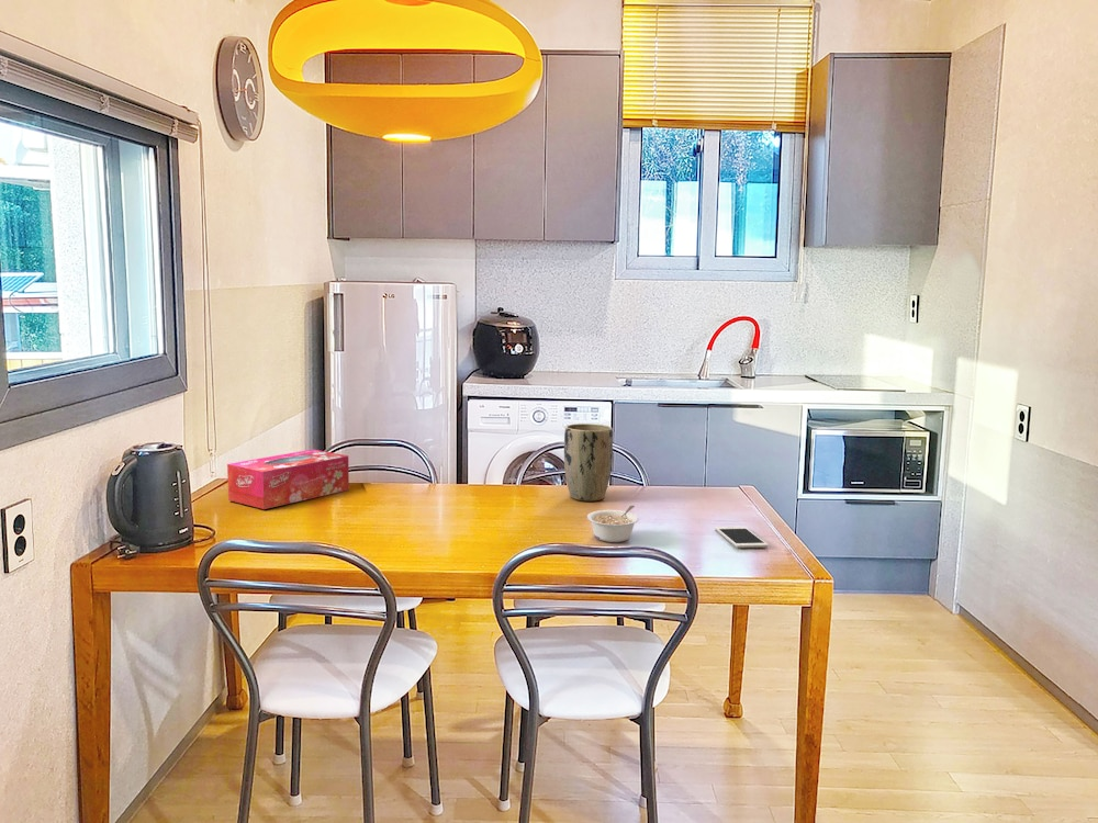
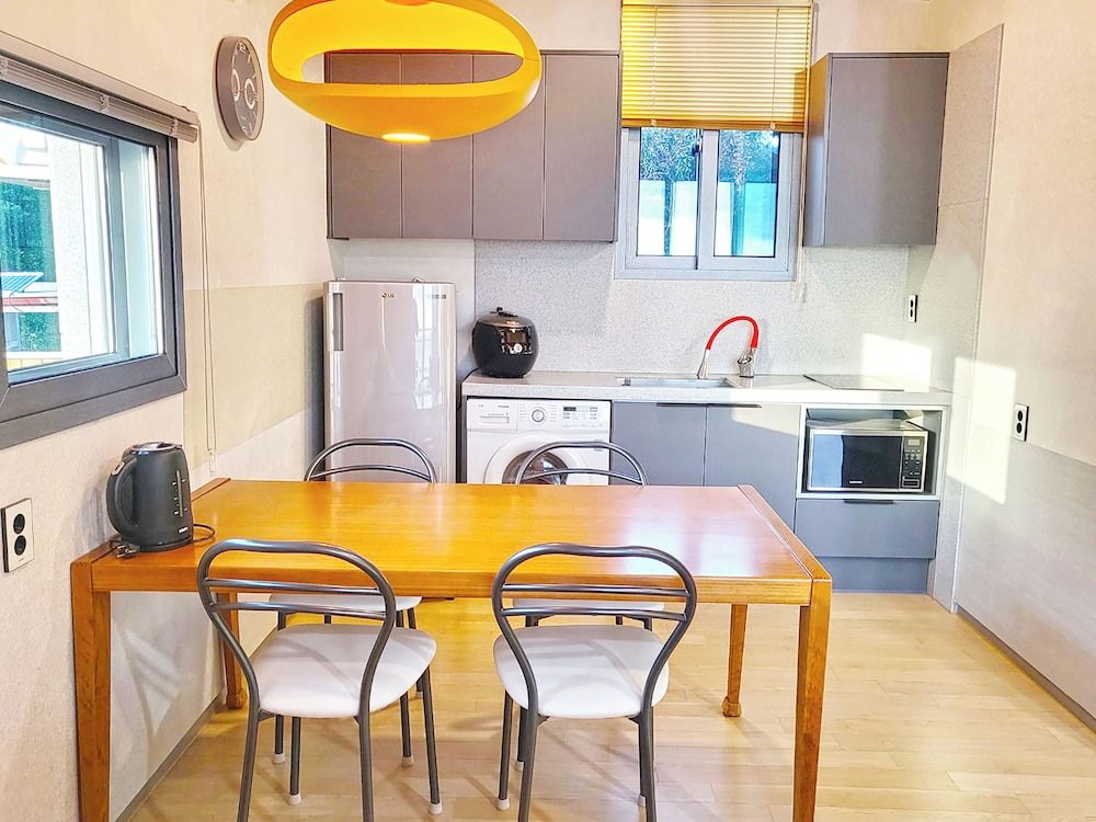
- cell phone [714,526,769,549]
- plant pot [563,422,614,503]
- tissue box [226,449,350,510]
- legume [586,505,640,543]
